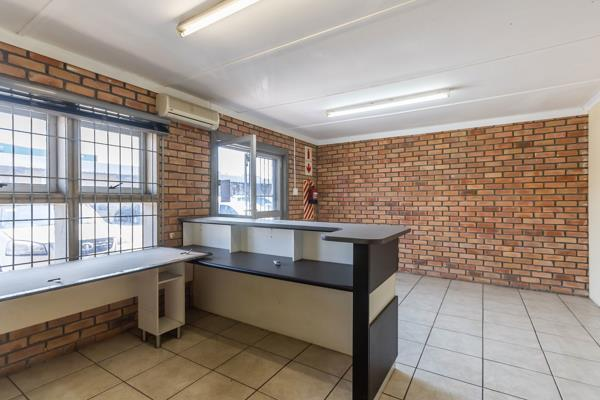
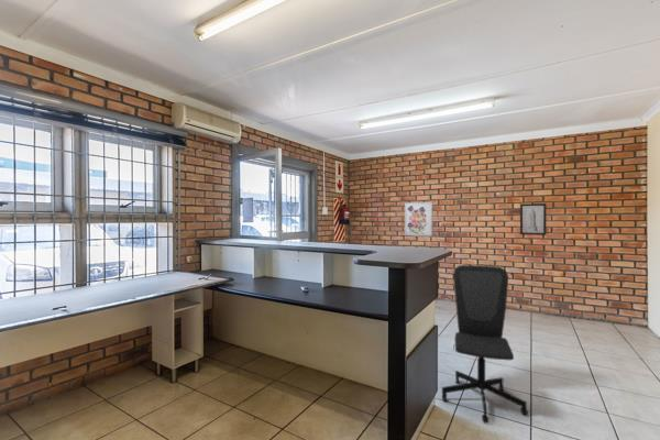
+ office chair [441,264,529,425]
+ wall art [404,201,433,238]
+ wall art [519,202,548,237]
